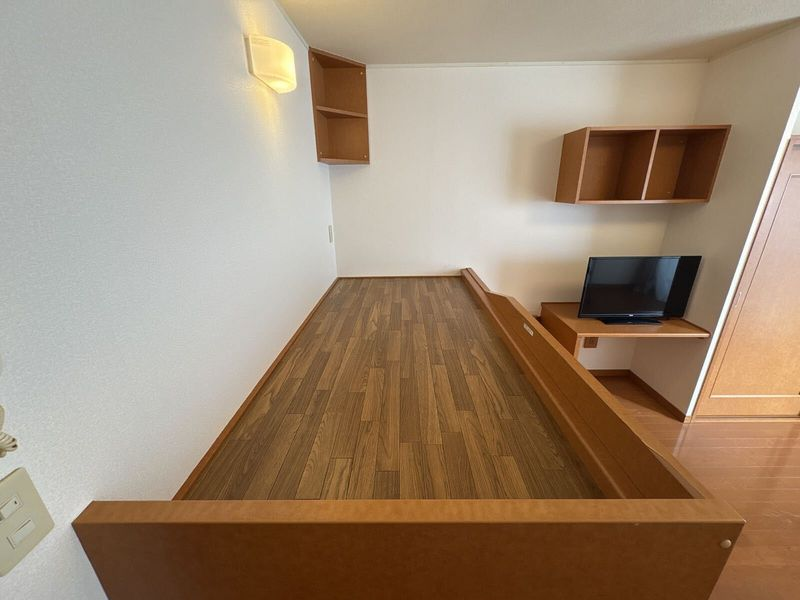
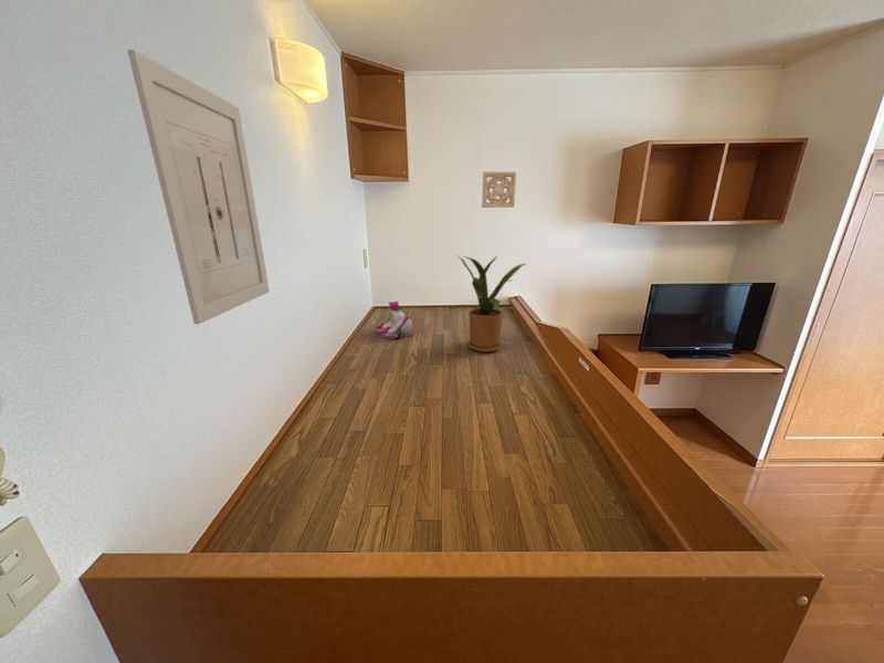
+ boots [375,301,413,339]
+ wall ornament [481,170,517,209]
+ house plant [445,254,528,354]
+ wall art [126,49,271,325]
